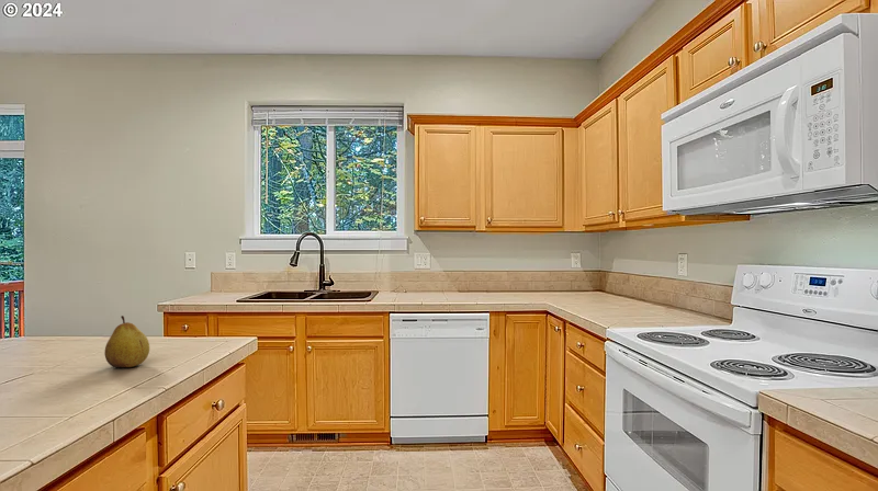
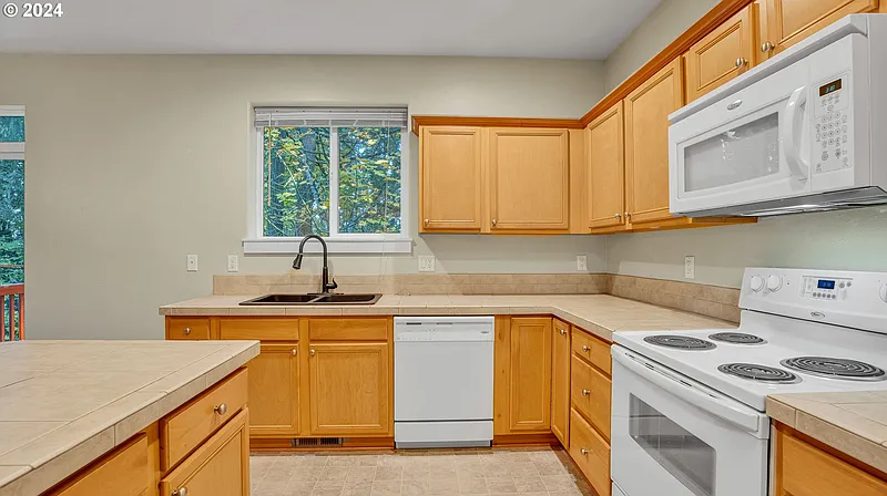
- fruit [103,315,150,368]
